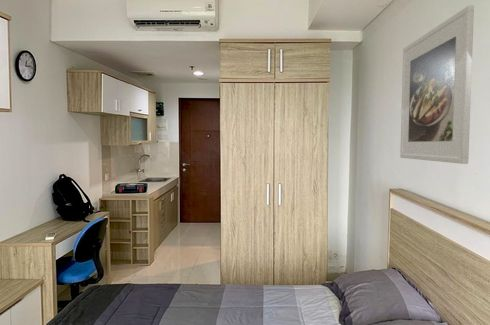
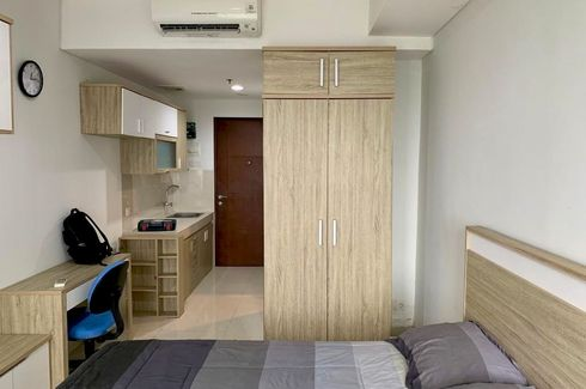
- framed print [399,4,475,165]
